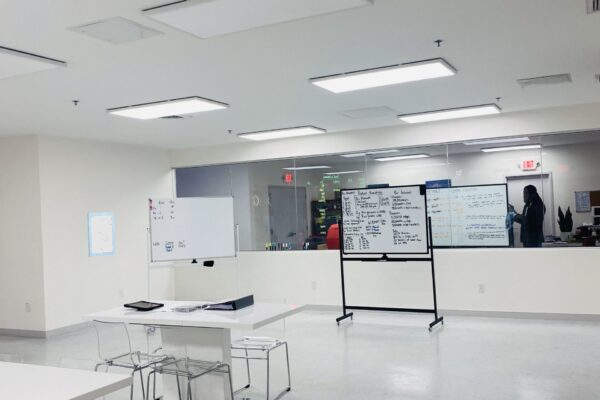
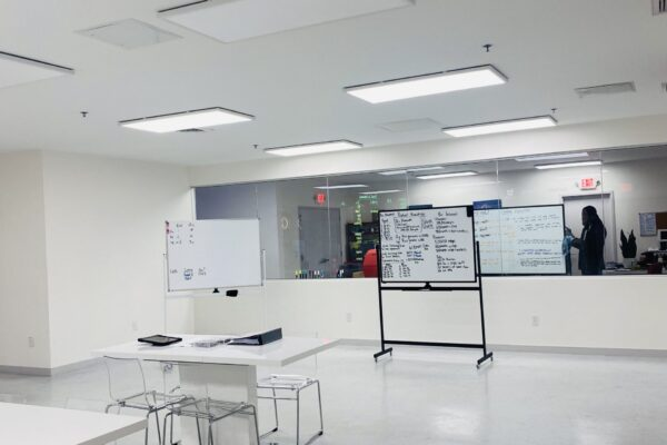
- wall art [86,212,116,258]
